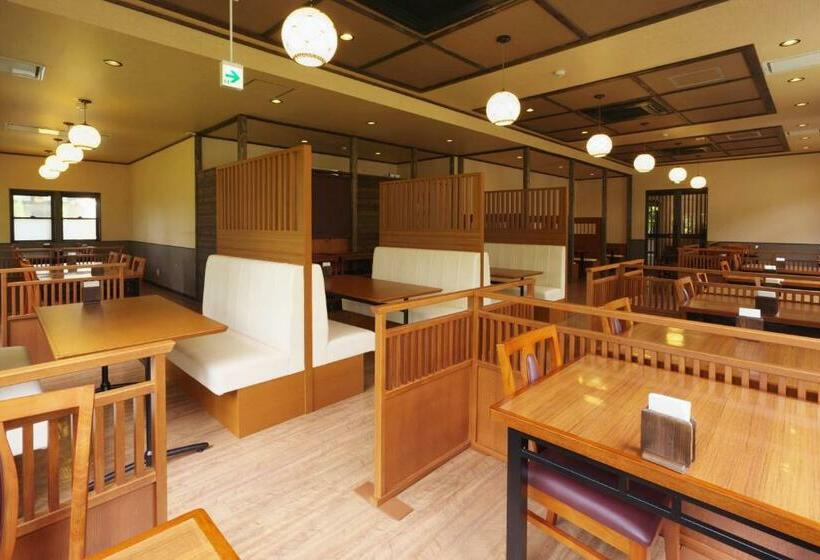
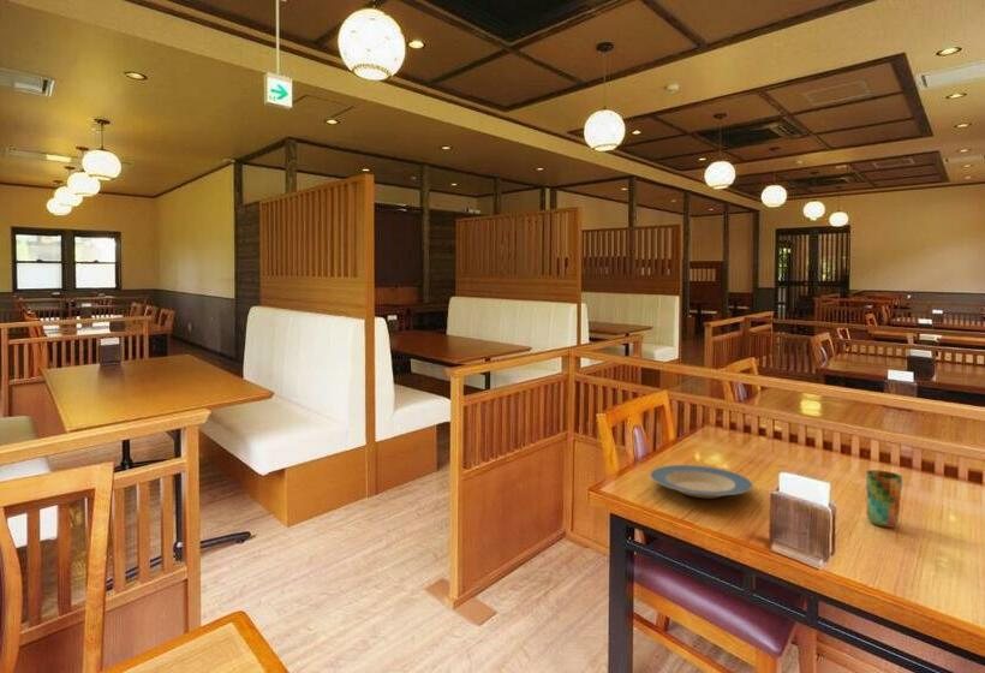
+ plate [649,464,754,499]
+ cup [865,469,903,529]
